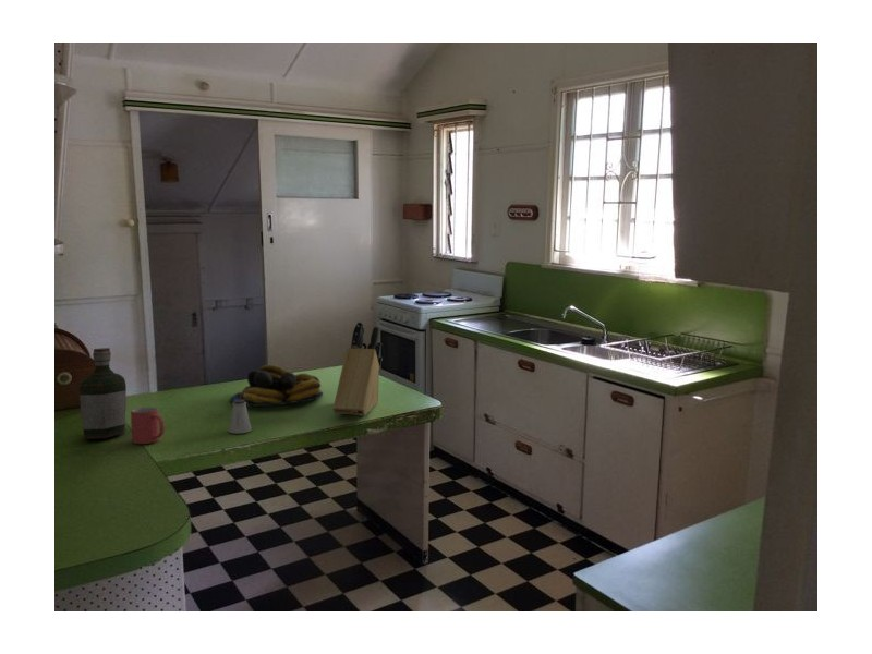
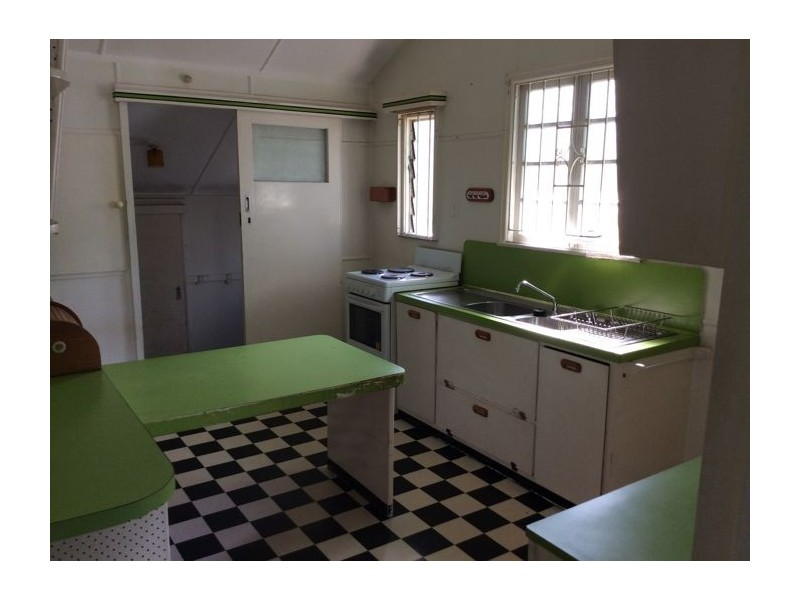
- bottle [78,347,128,440]
- knife block [332,320,384,416]
- saltshaker [228,399,253,435]
- fruit bowl [229,364,324,408]
- mug [130,407,166,445]
